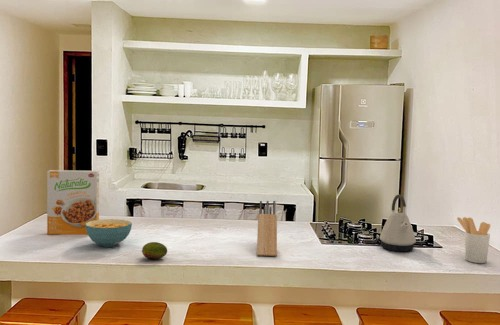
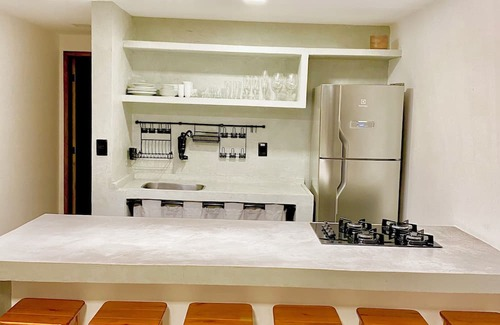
- cereal box [46,169,100,235]
- utensil holder [456,216,491,264]
- fruit [141,241,168,260]
- kettle [379,194,417,253]
- cereal bowl [85,218,133,248]
- knife block [256,200,278,257]
